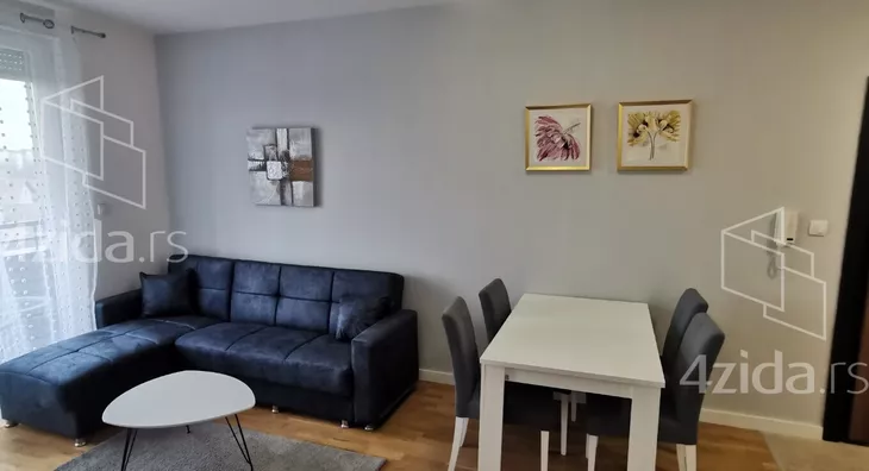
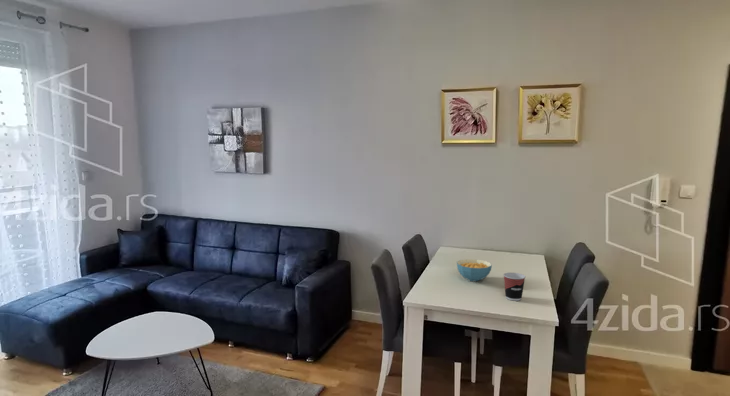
+ cup [502,272,526,302]
+ cereal bowl [456,258,493,282]
